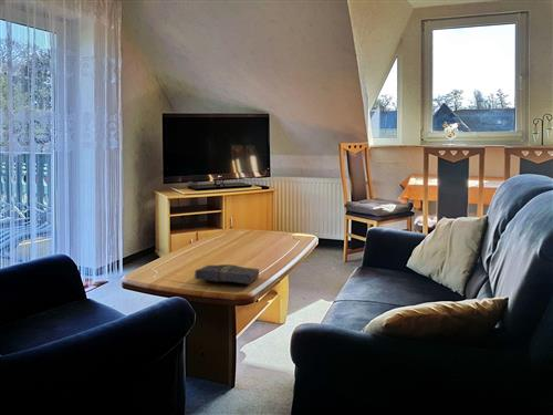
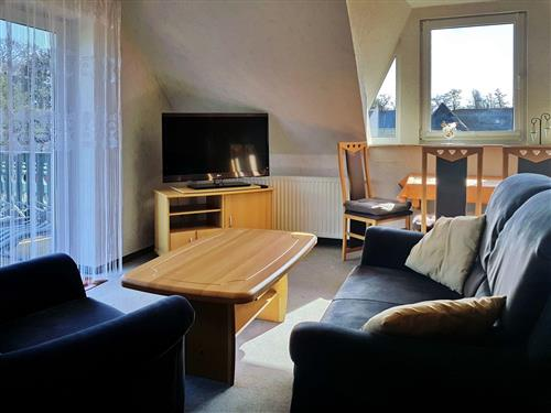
- book [192,263,260,286]
